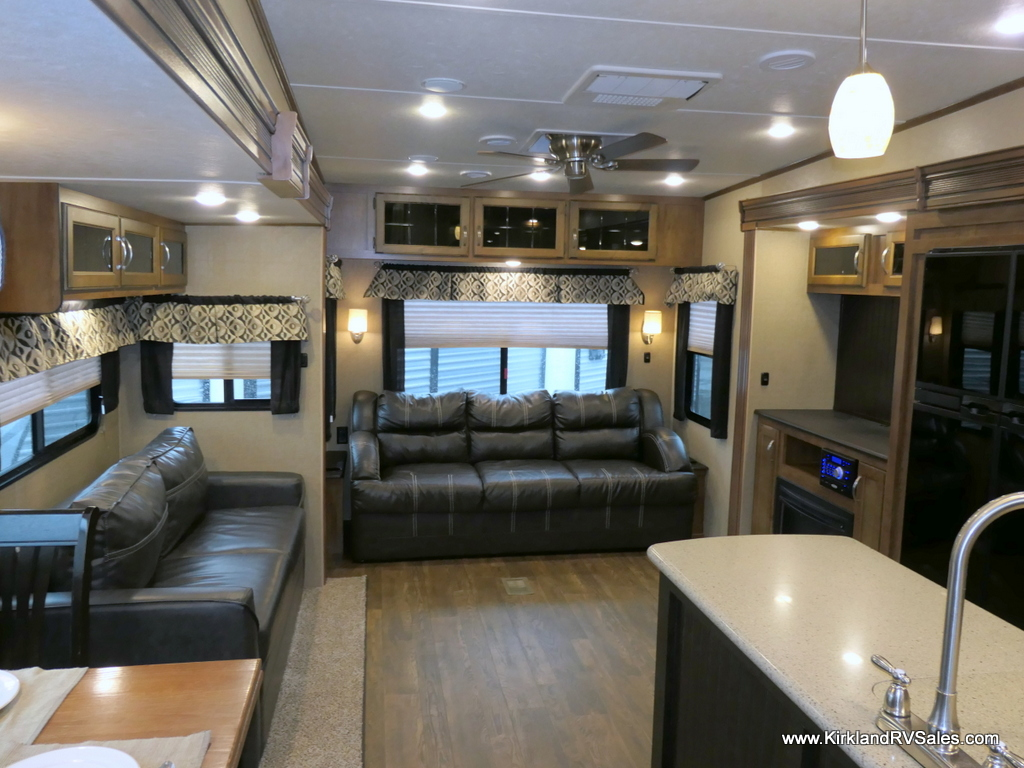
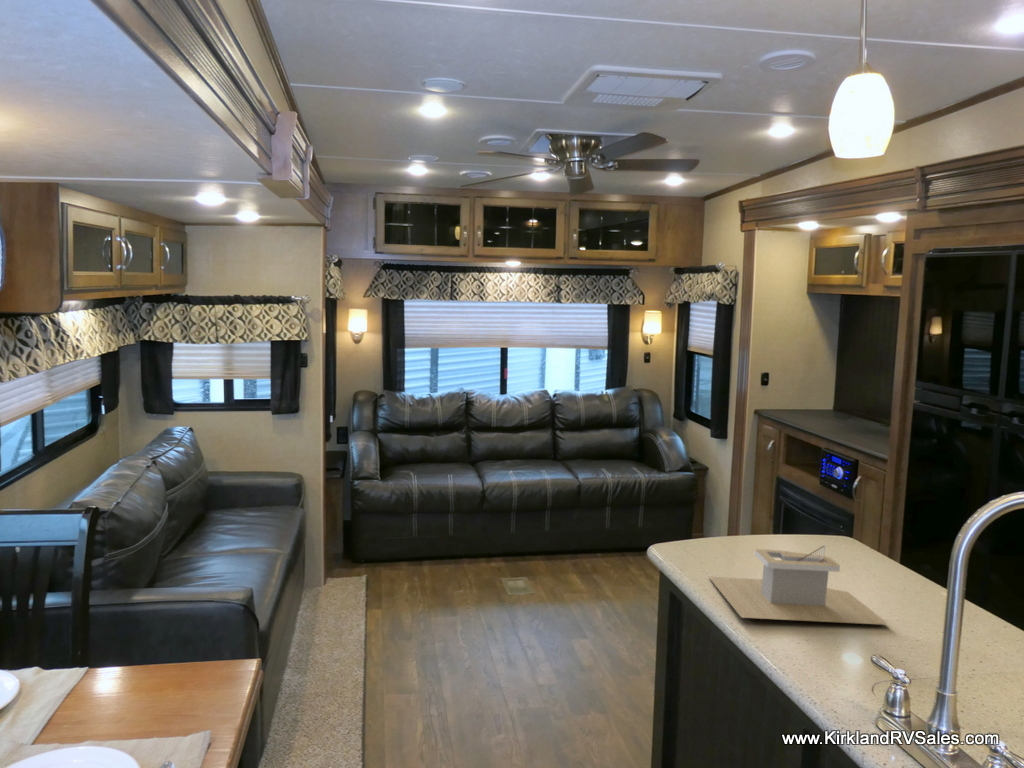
+ architectural model [708,544,890,626]
